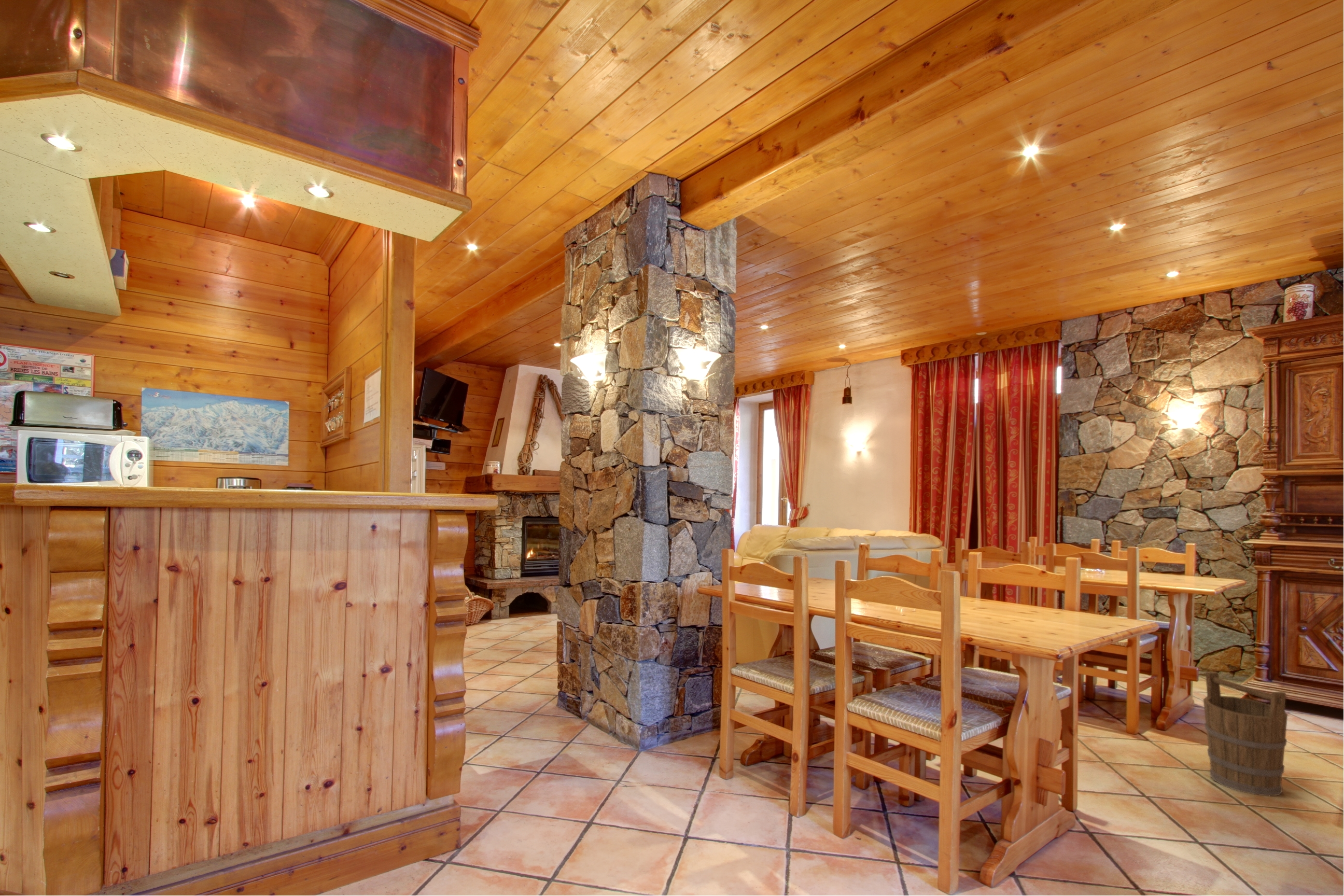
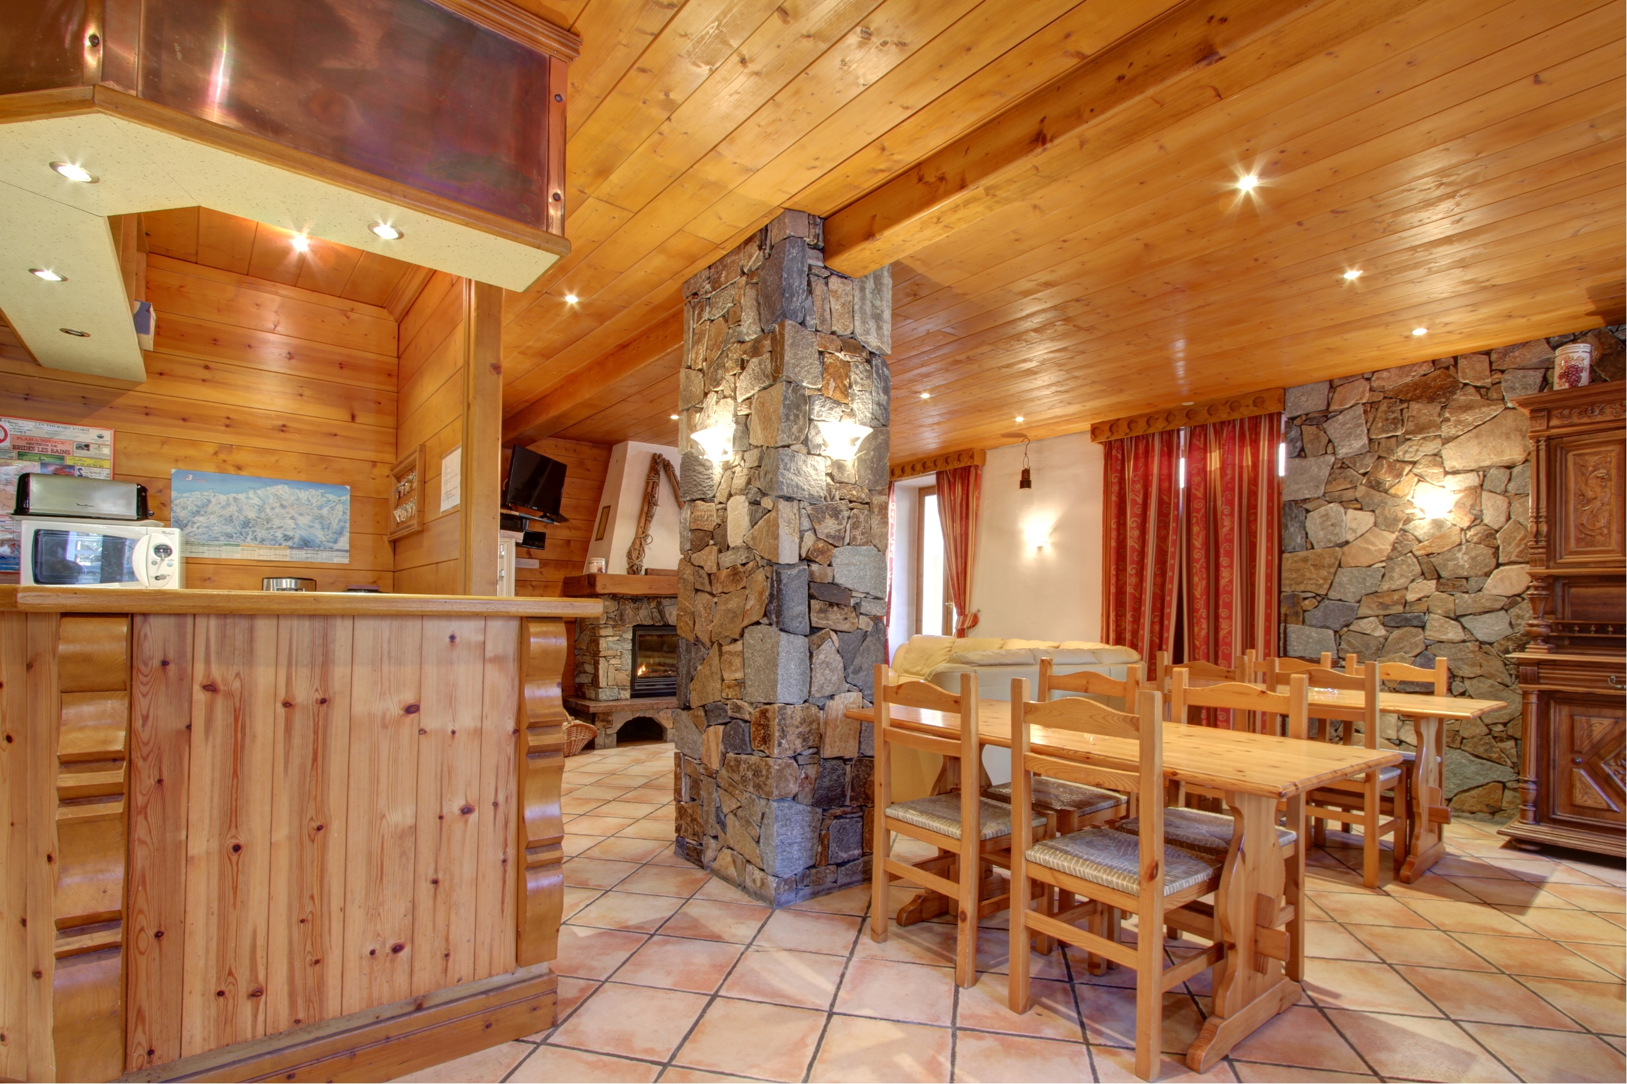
- bucket [1202,671,1288,797]
